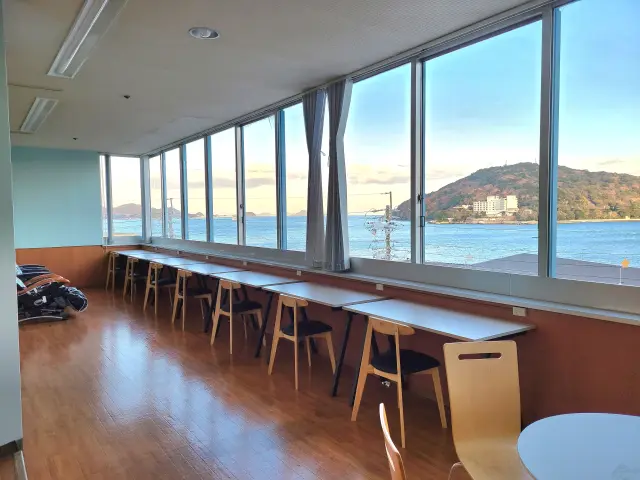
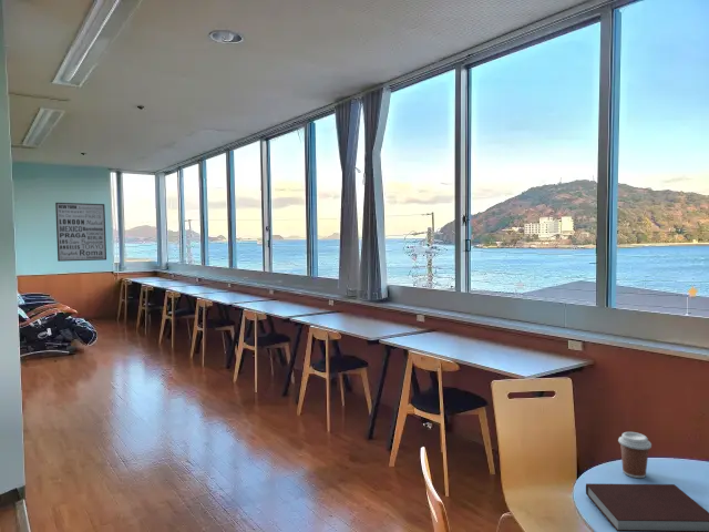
+ wall art [54,202,107,263]
+ coffee cup [617,431,653,479]
+ notebook [585,482,709,532]
